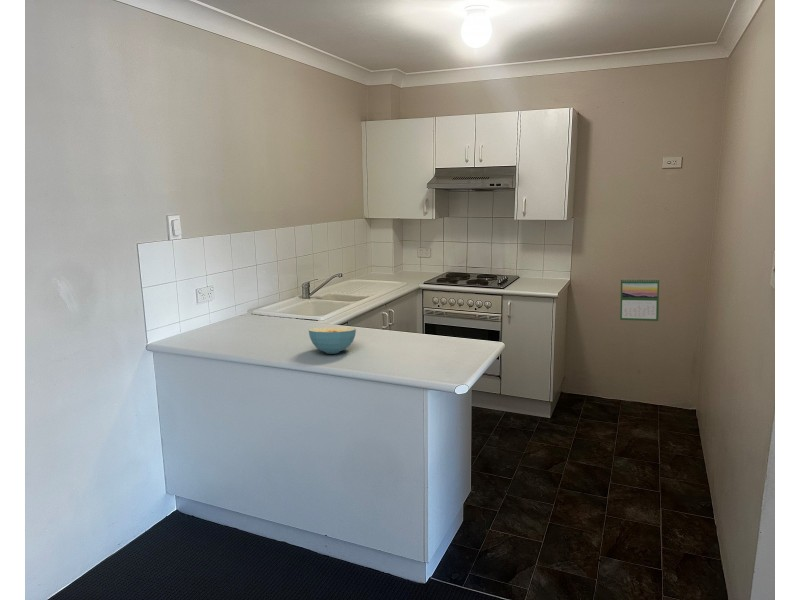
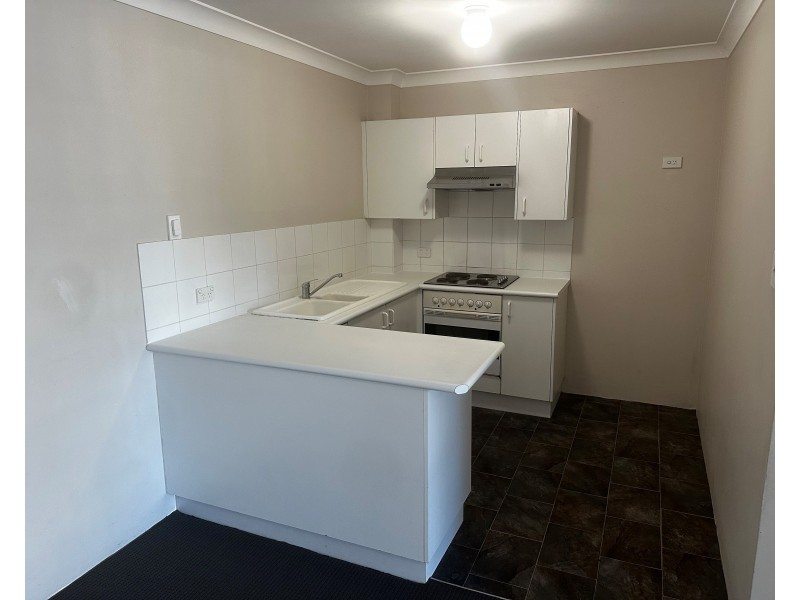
- calendar [619,278,660,322]
- cereal bowl [308,326,357,355]
